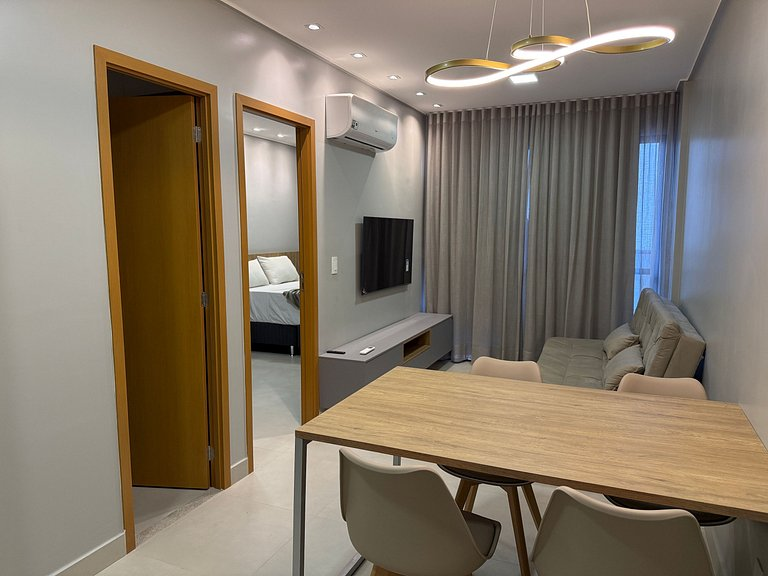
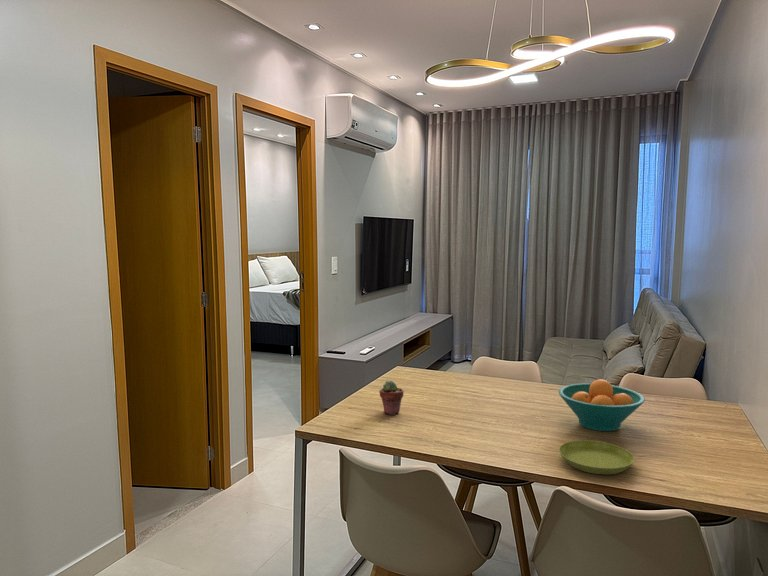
+ potted succulent [378,380,405,416]
+ fruit bowl [557,378,646,432]
+ saucer [558,439,635,475]
